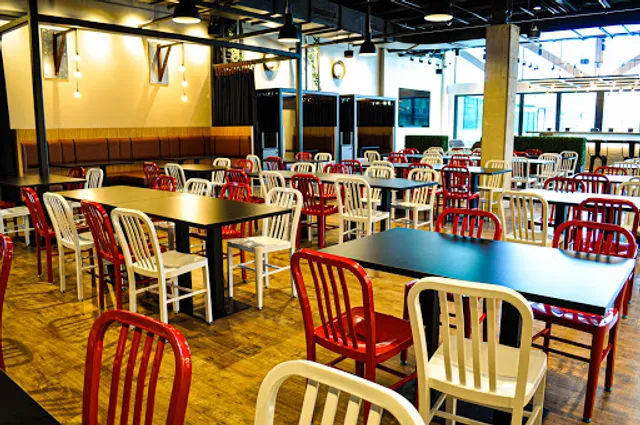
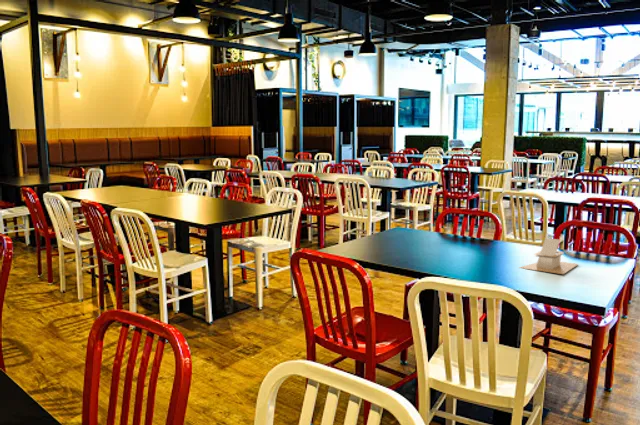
+ napkin holder [518,237,579,275]
